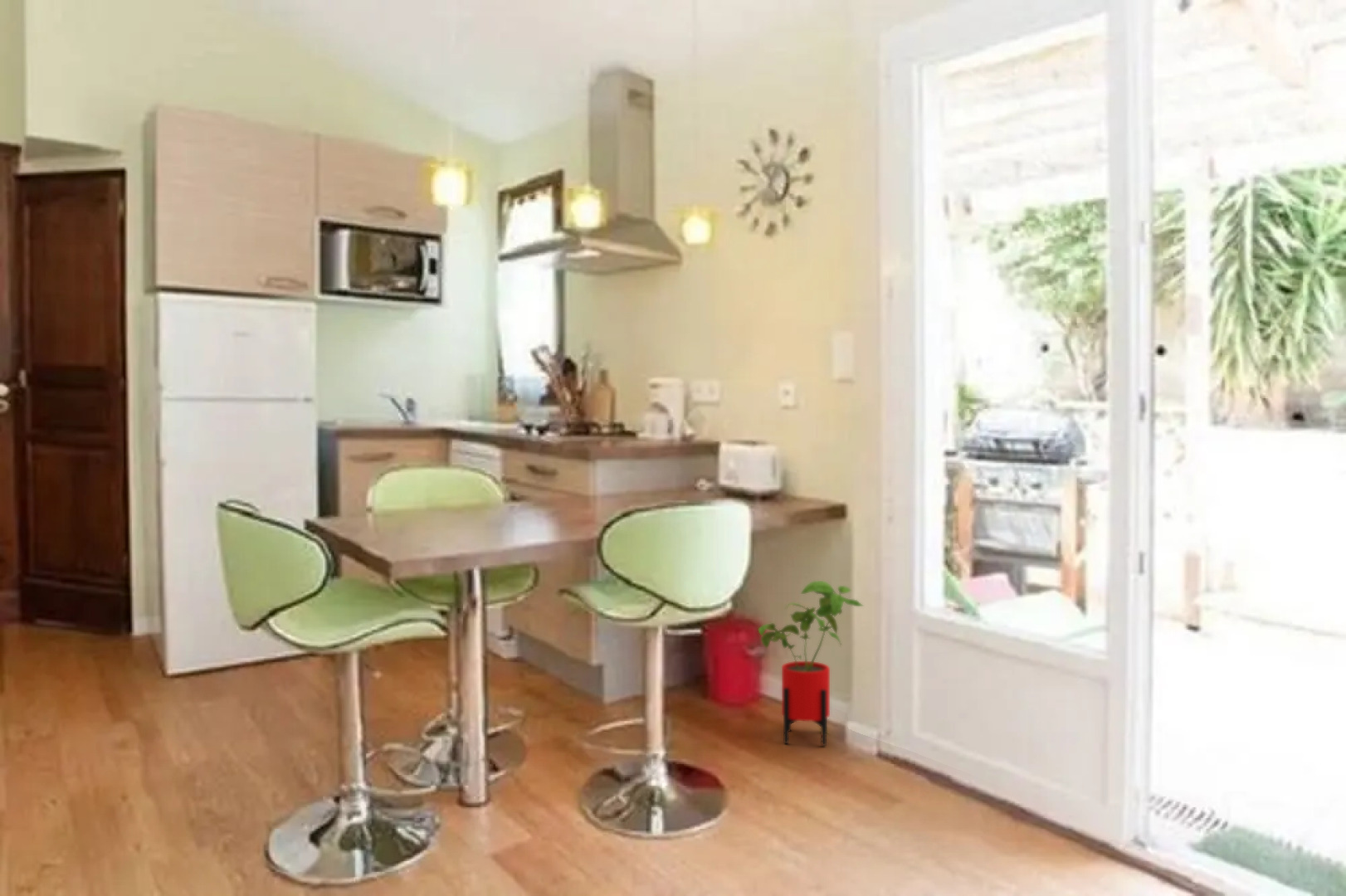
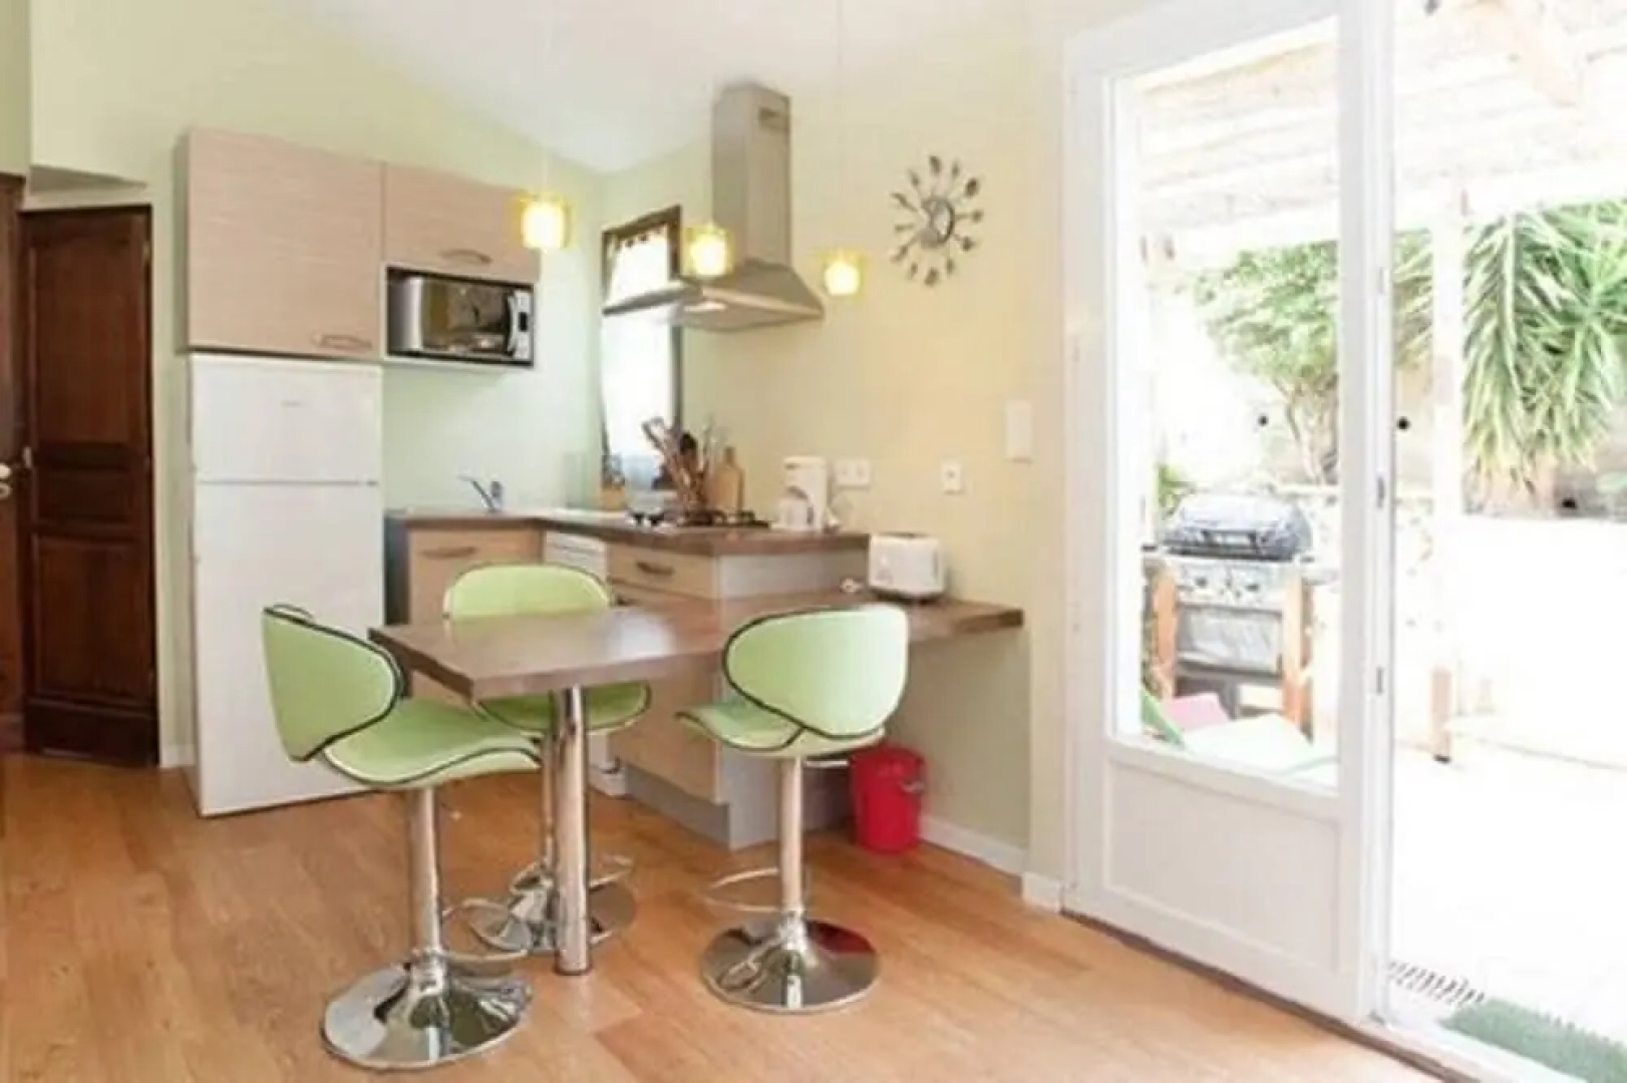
- house plant [758,580,865,747]
